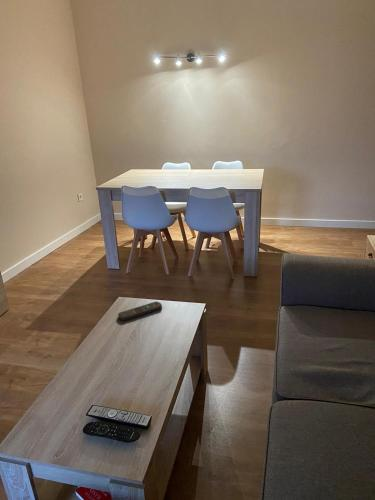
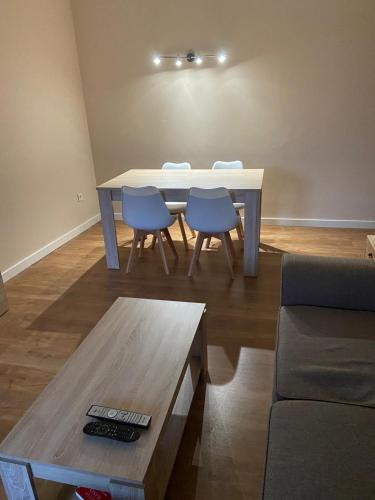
- remote control [117,301,163,322]
